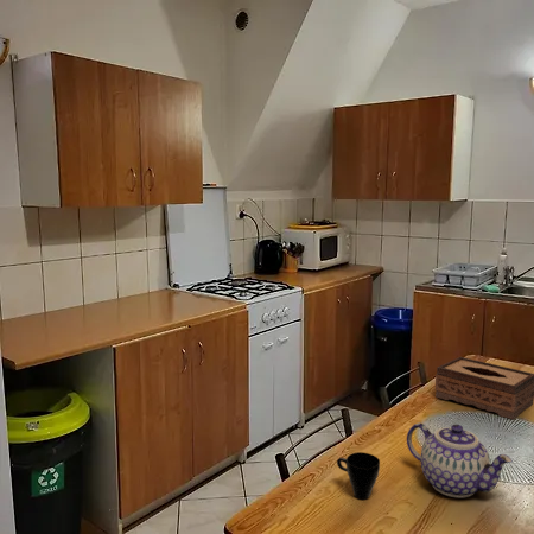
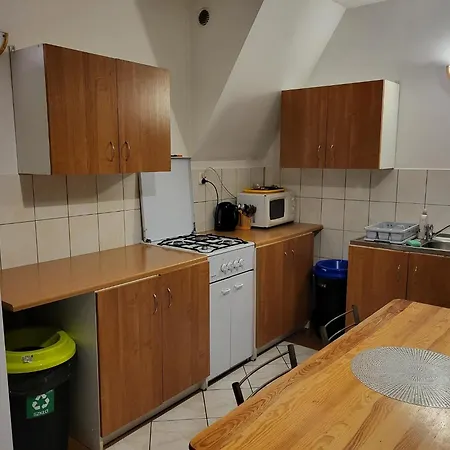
- teapot [406,421,514,498]
- tissue box [434,356,534,421]
- cup [336,451,381,501]
